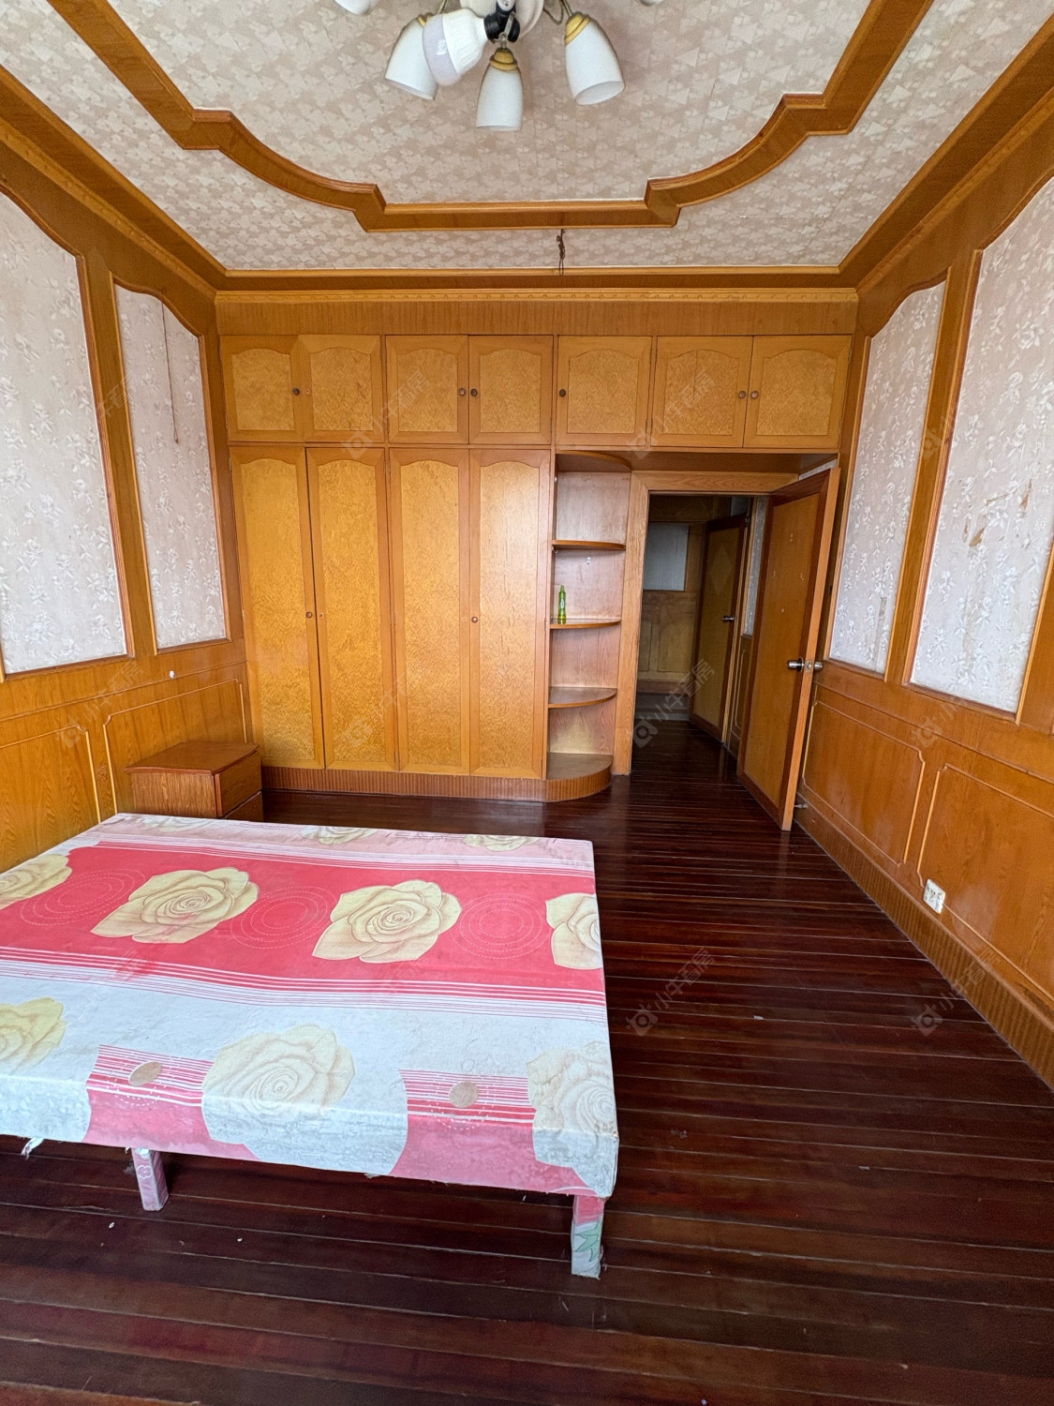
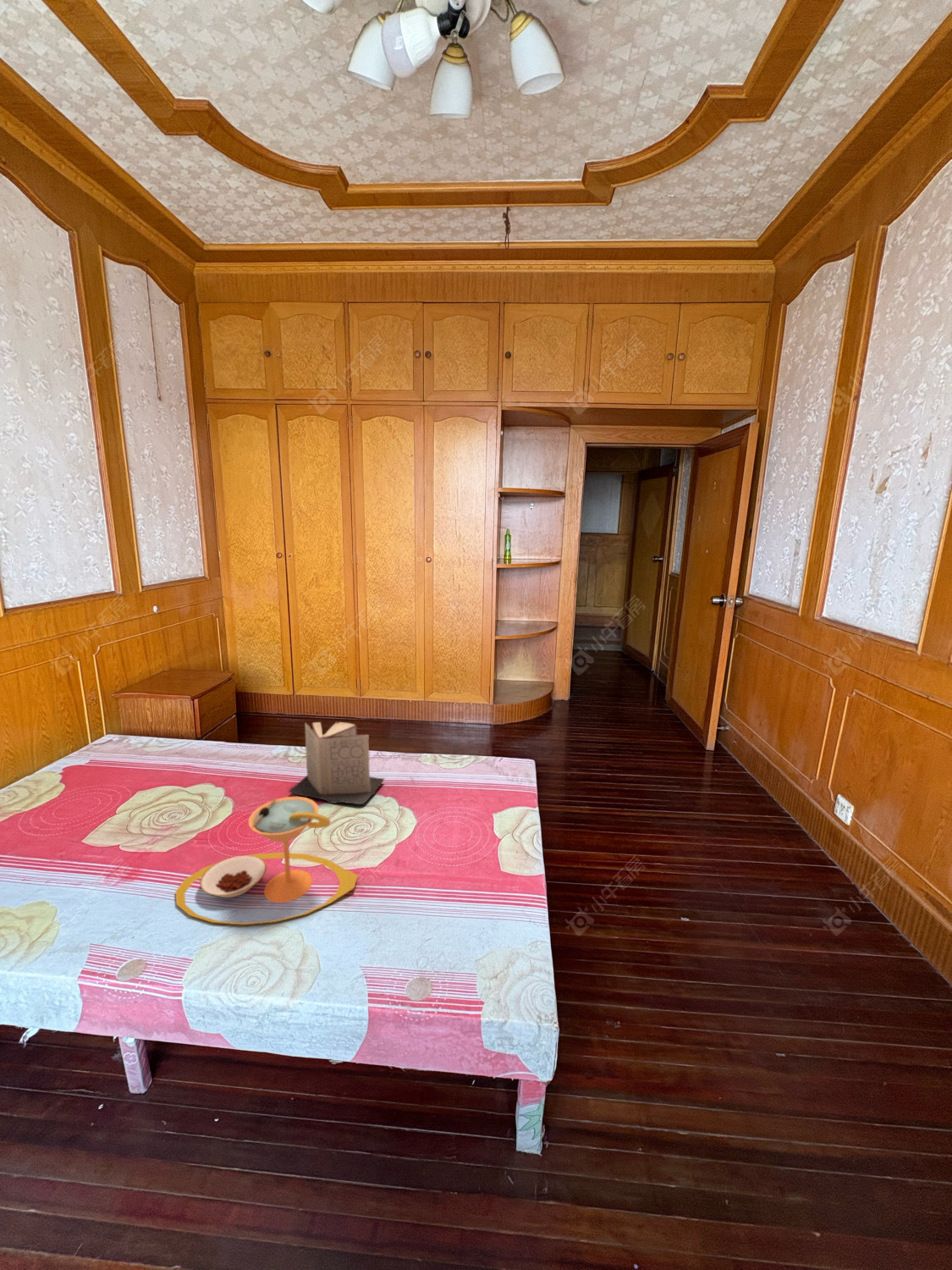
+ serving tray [174,796,359,926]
+ book [288,721,386,805]
